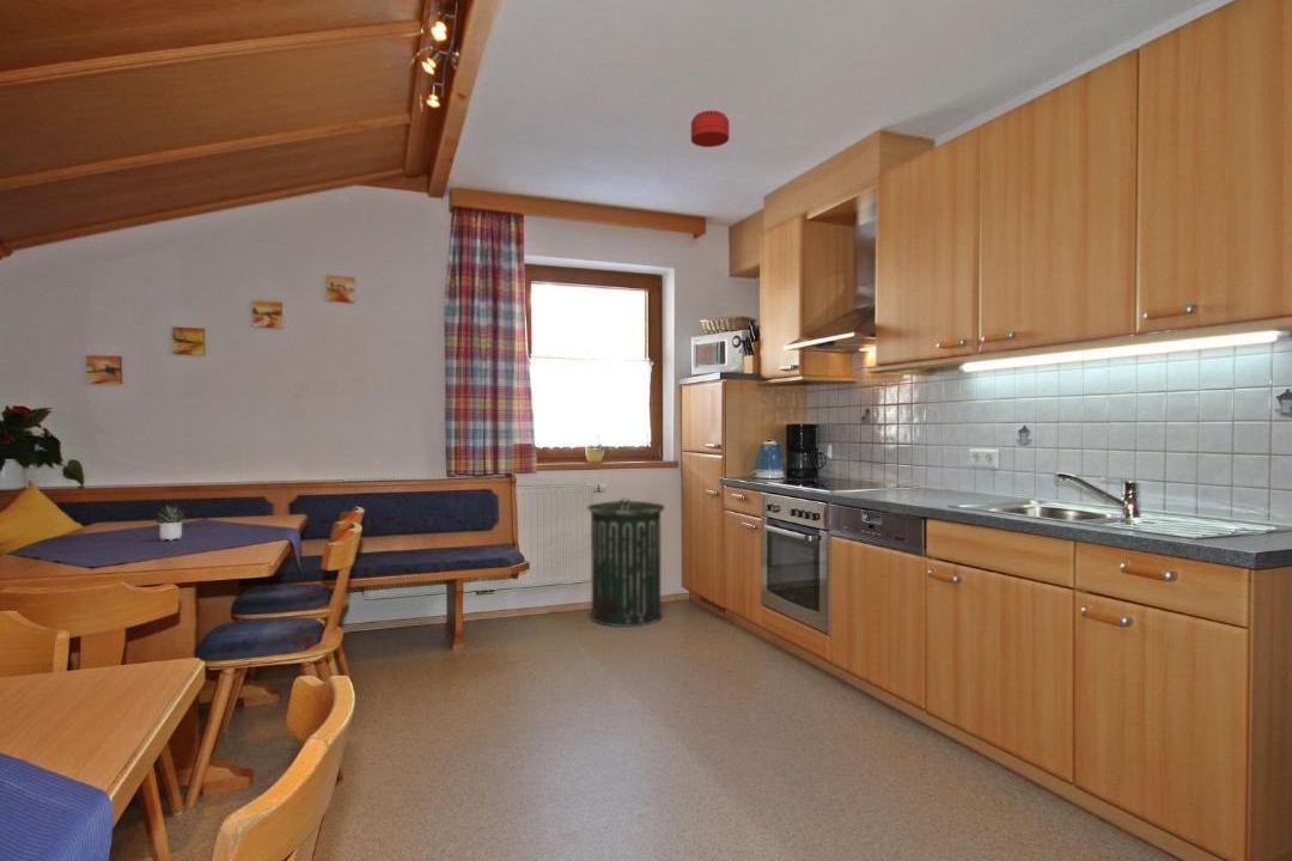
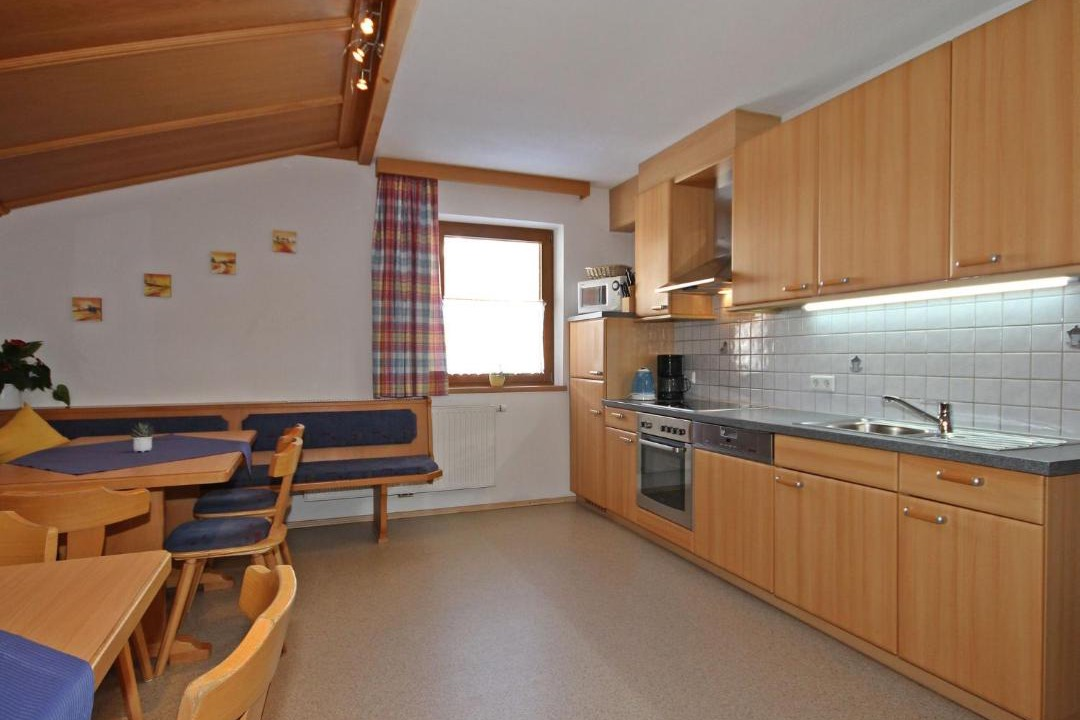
- trash can [586,497,666,628]
- smoke detector [690,110,730,148]
